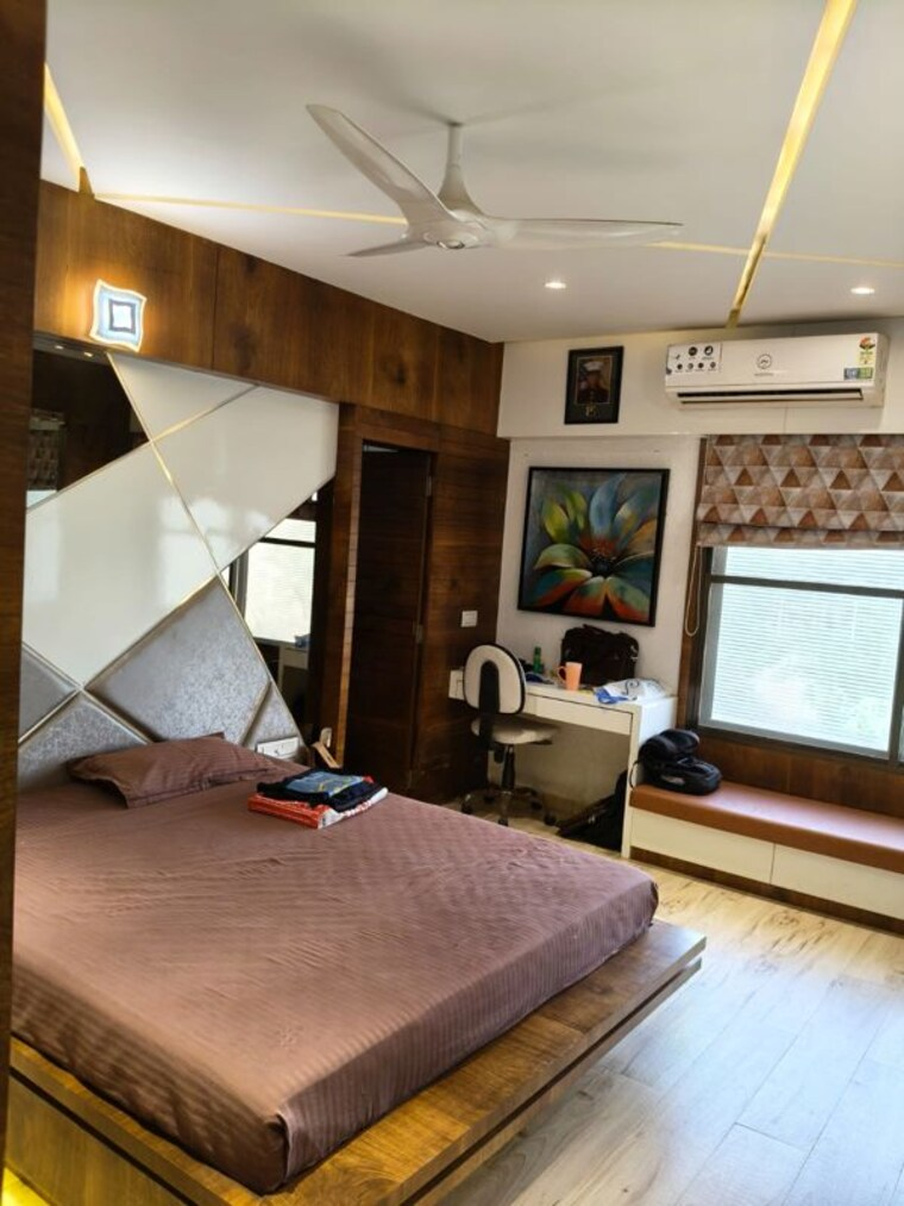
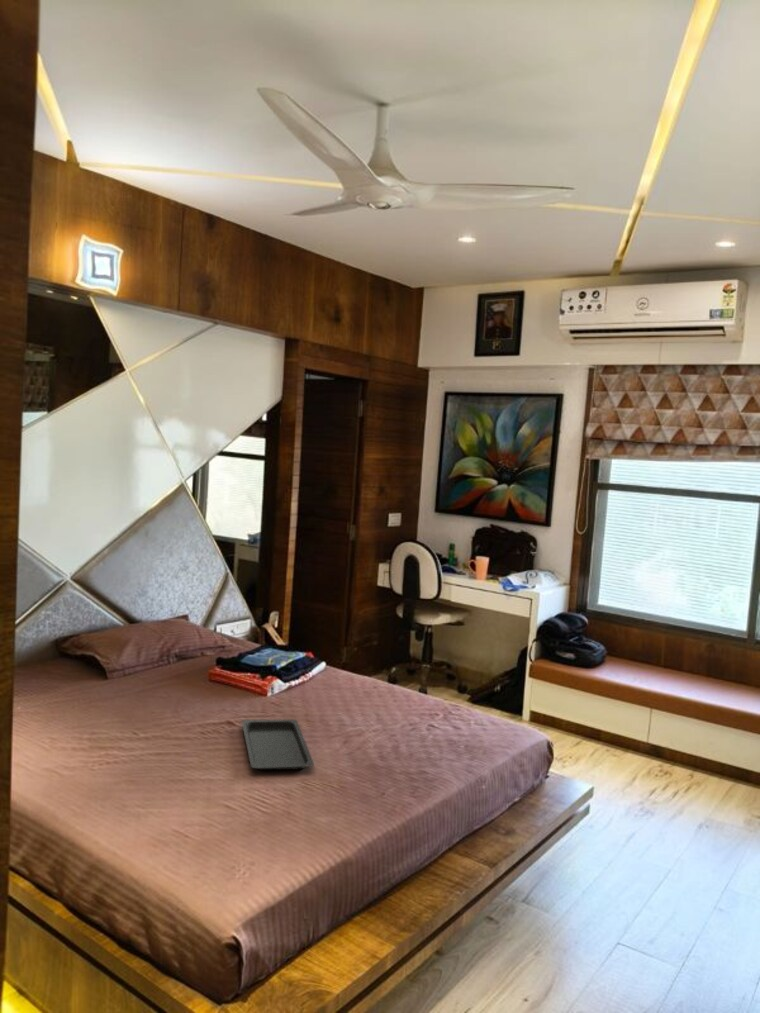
+ serving tray [241,718,315,771]
